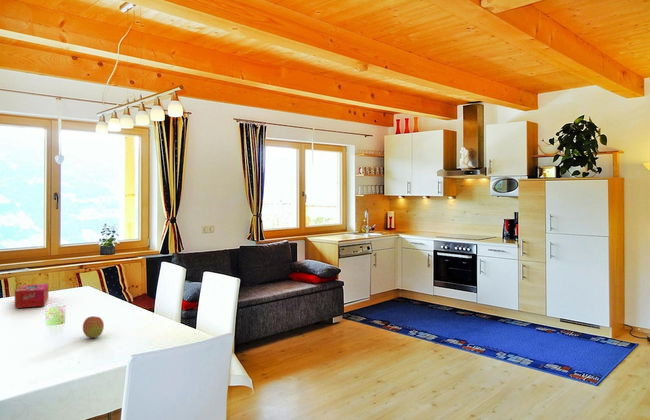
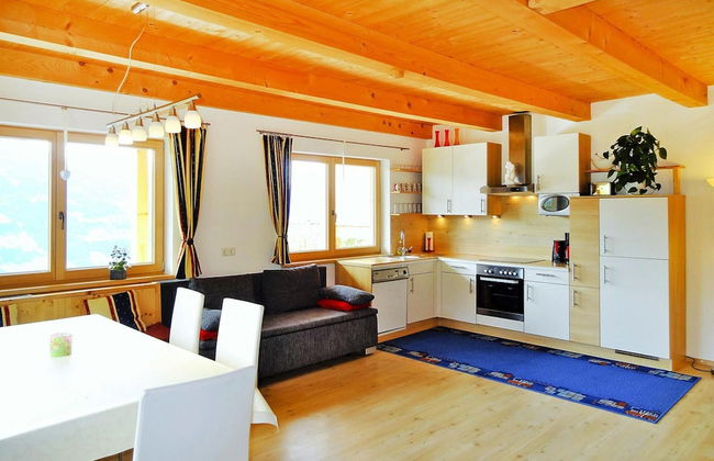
- fruit [82,315,105,339]
- tissue box [14,283,49,309]
